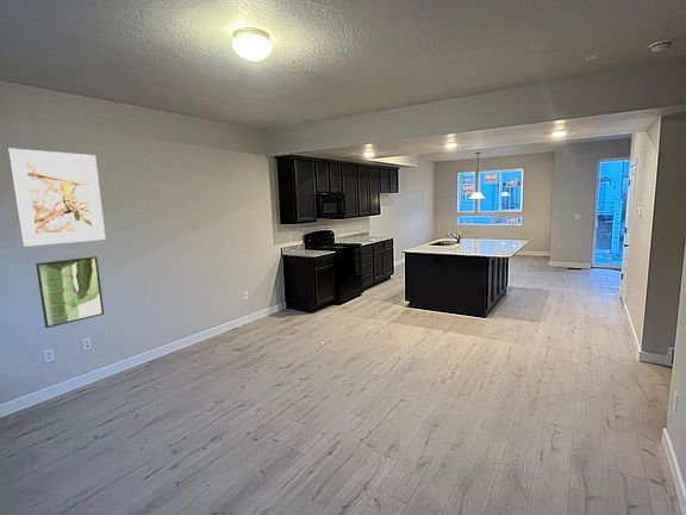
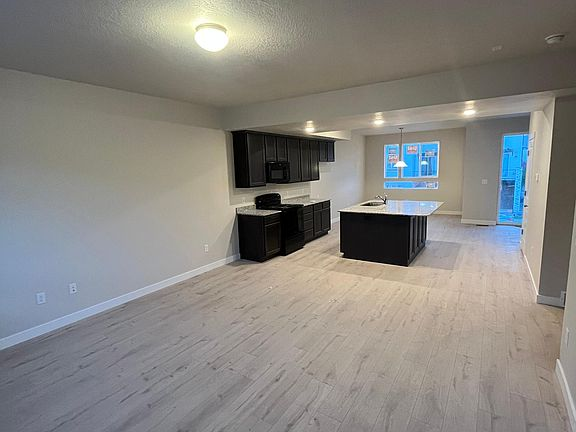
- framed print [7,147,106,248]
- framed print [35,255,105,329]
